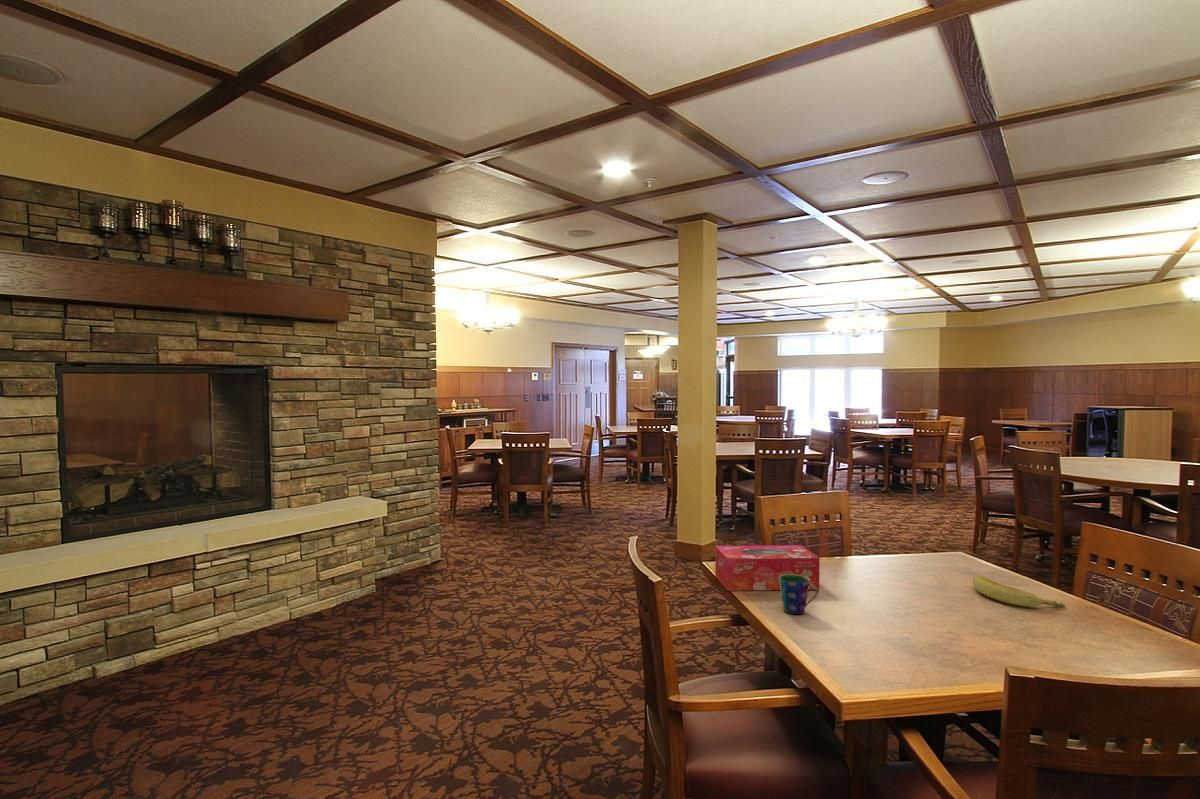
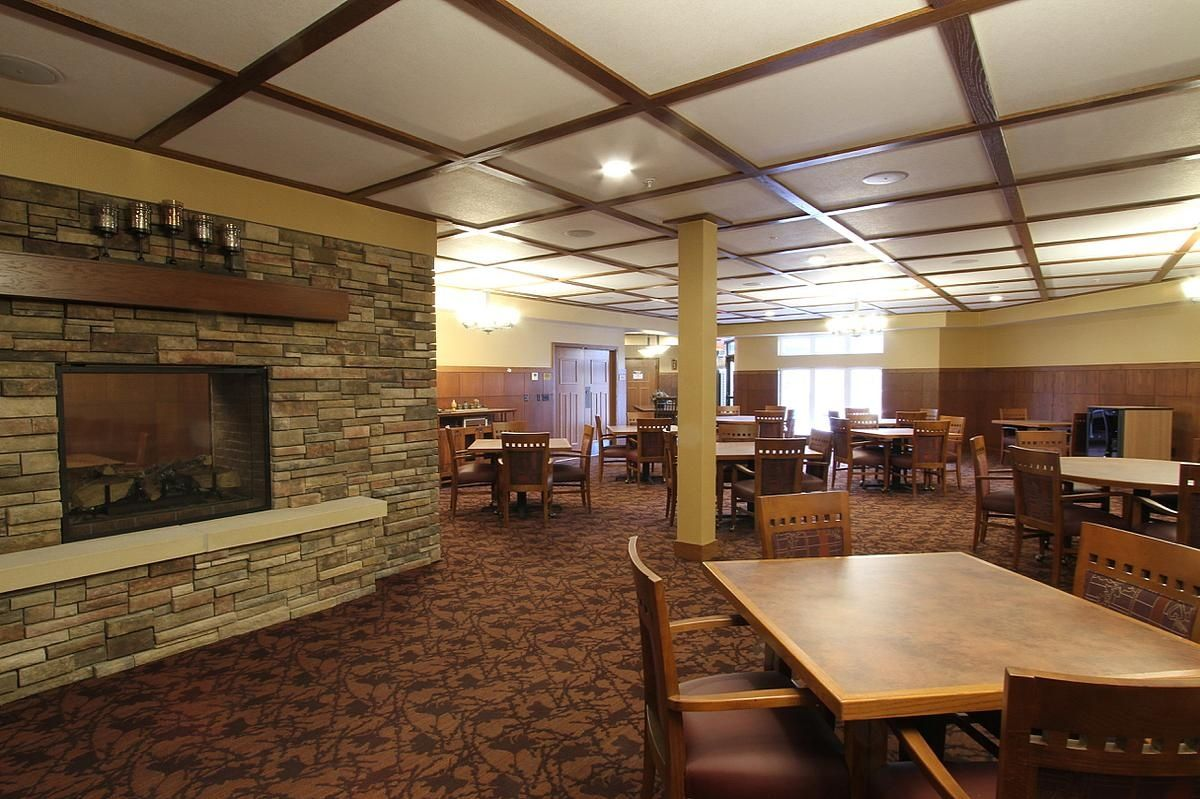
- tissue box [714,544,821,592]
- cup [779,574,819,615]
- banana [972,574,1066,608]
